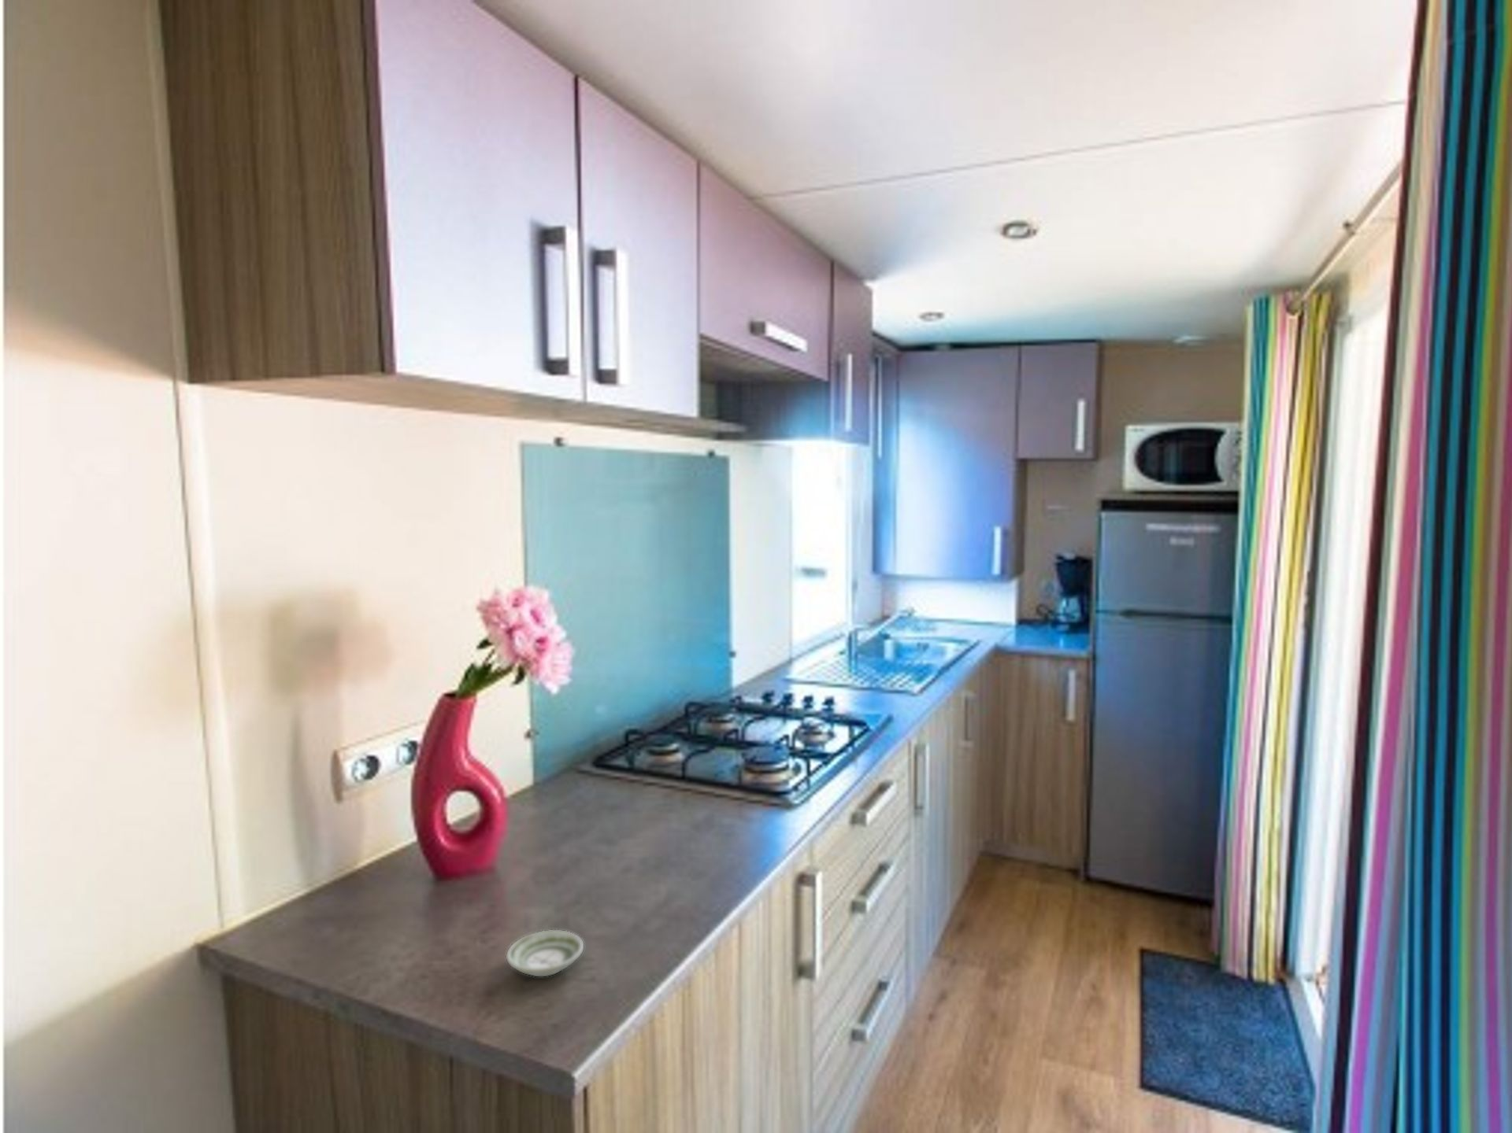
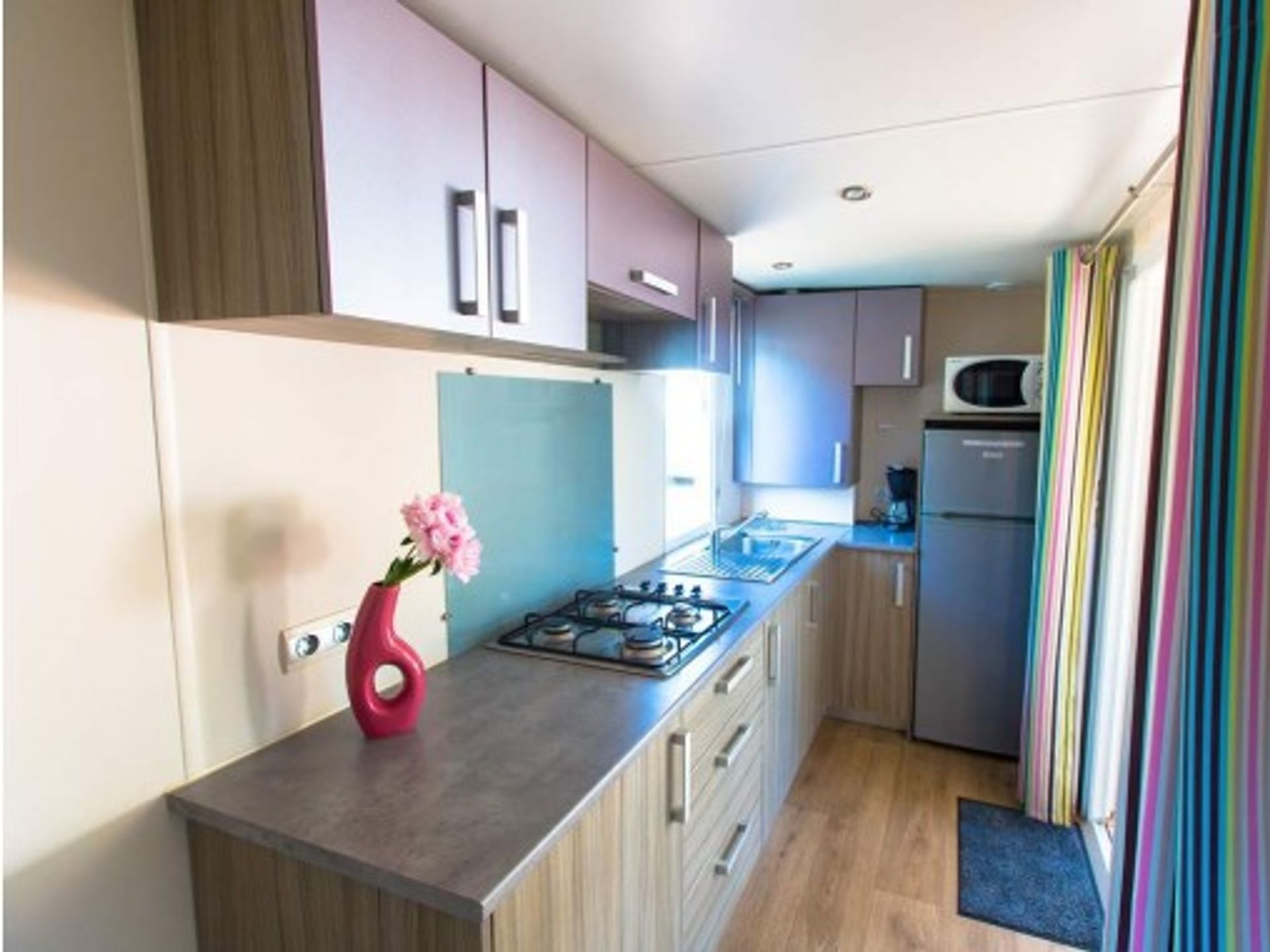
- saucer [506,929,585,977]
